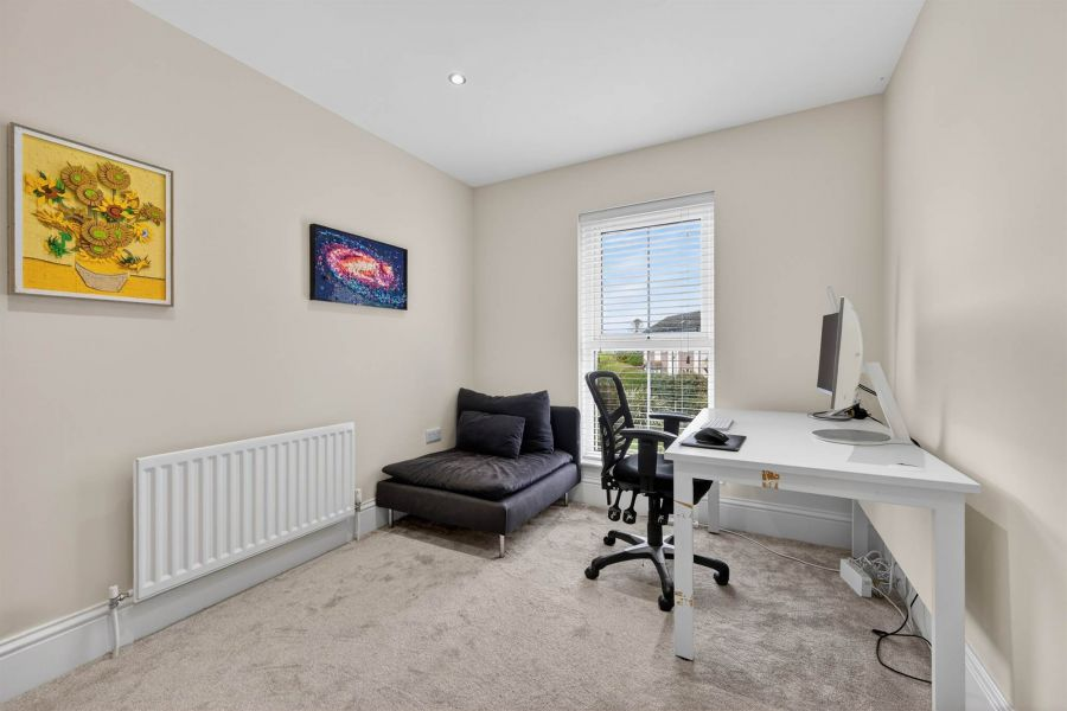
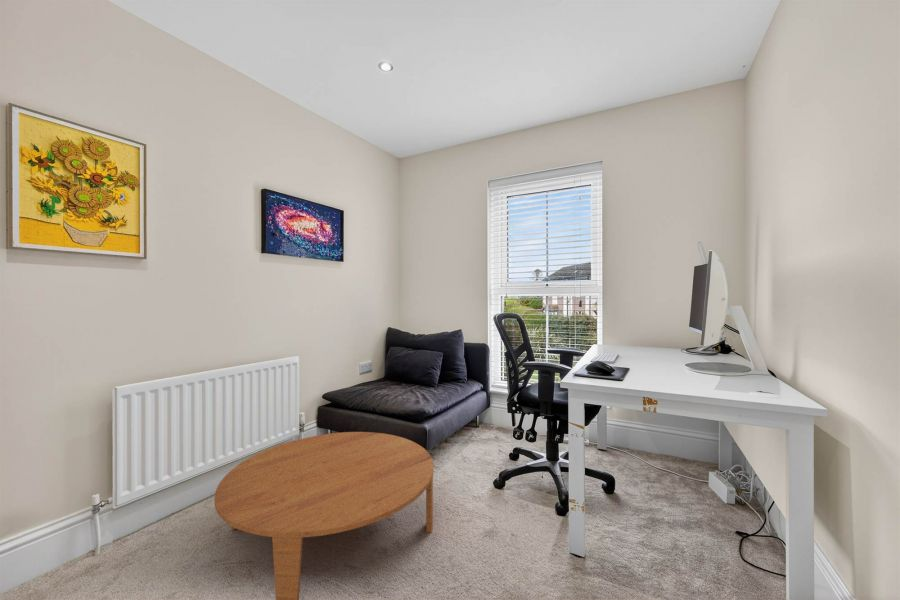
+ coffee table [213,431,435,600]
